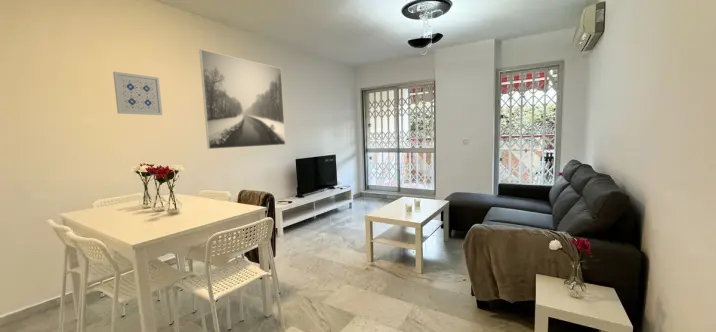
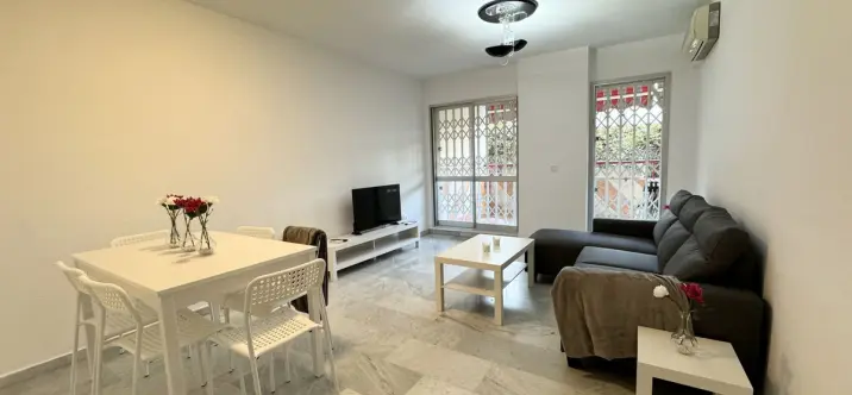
- wall art [112,71,163,116]
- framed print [198,48,286,150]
